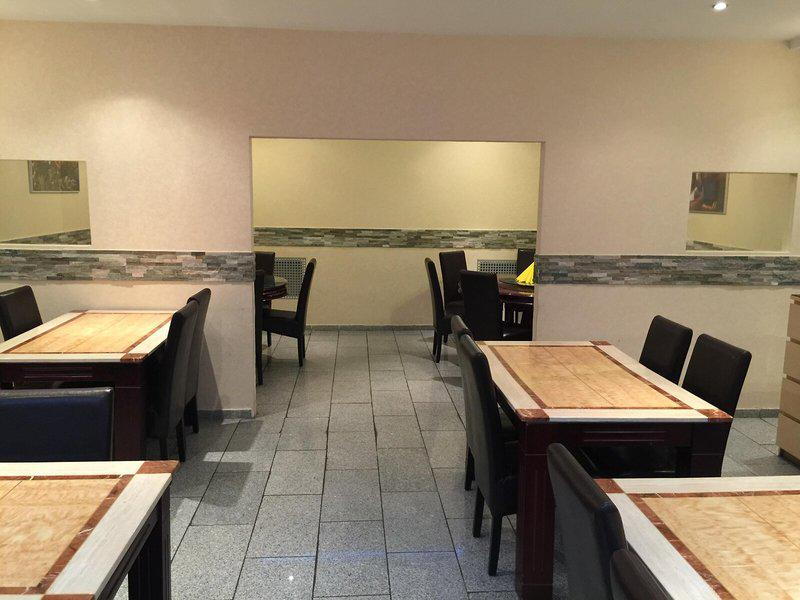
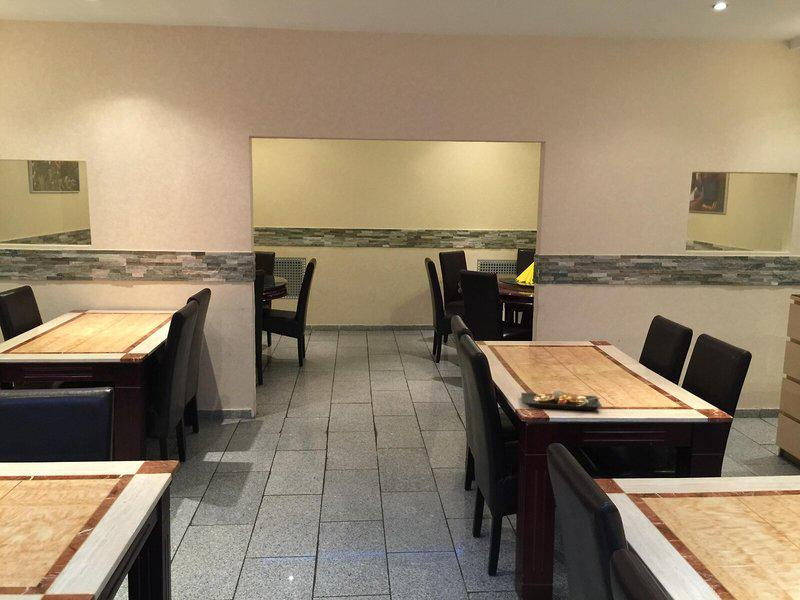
+ plate [520,388,603,411]
